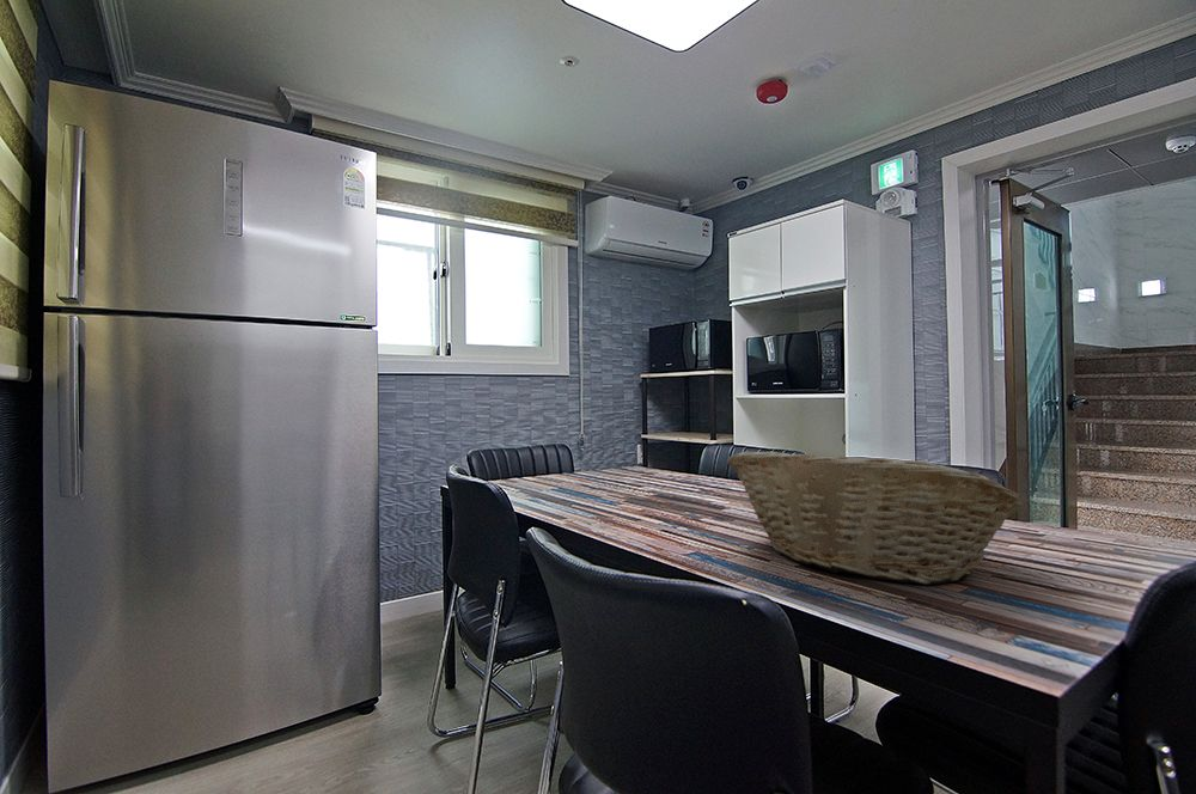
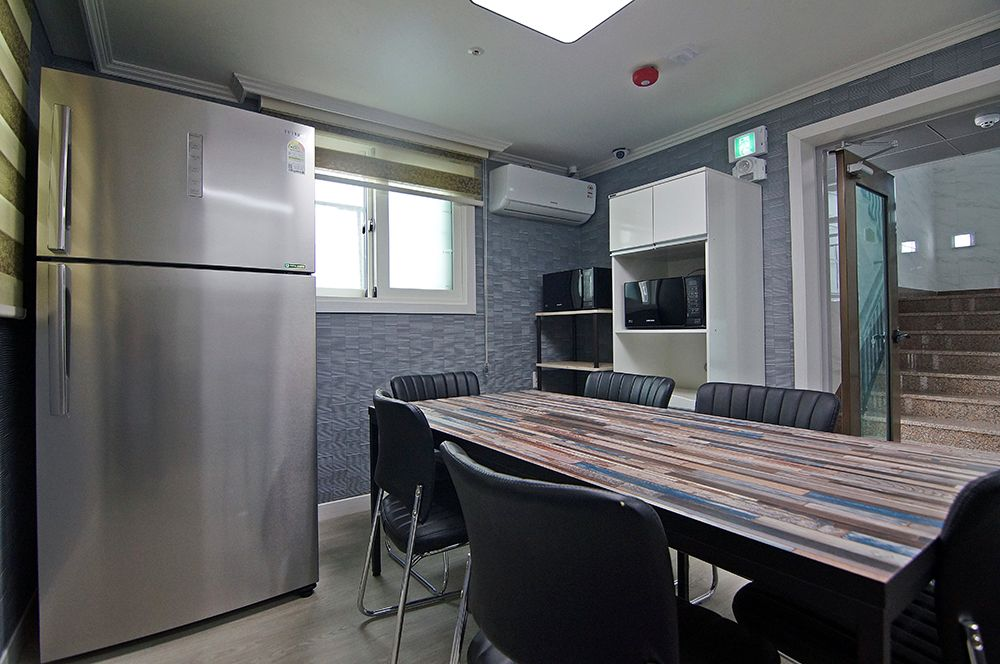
- fruit basket [727,450,1024,586]
